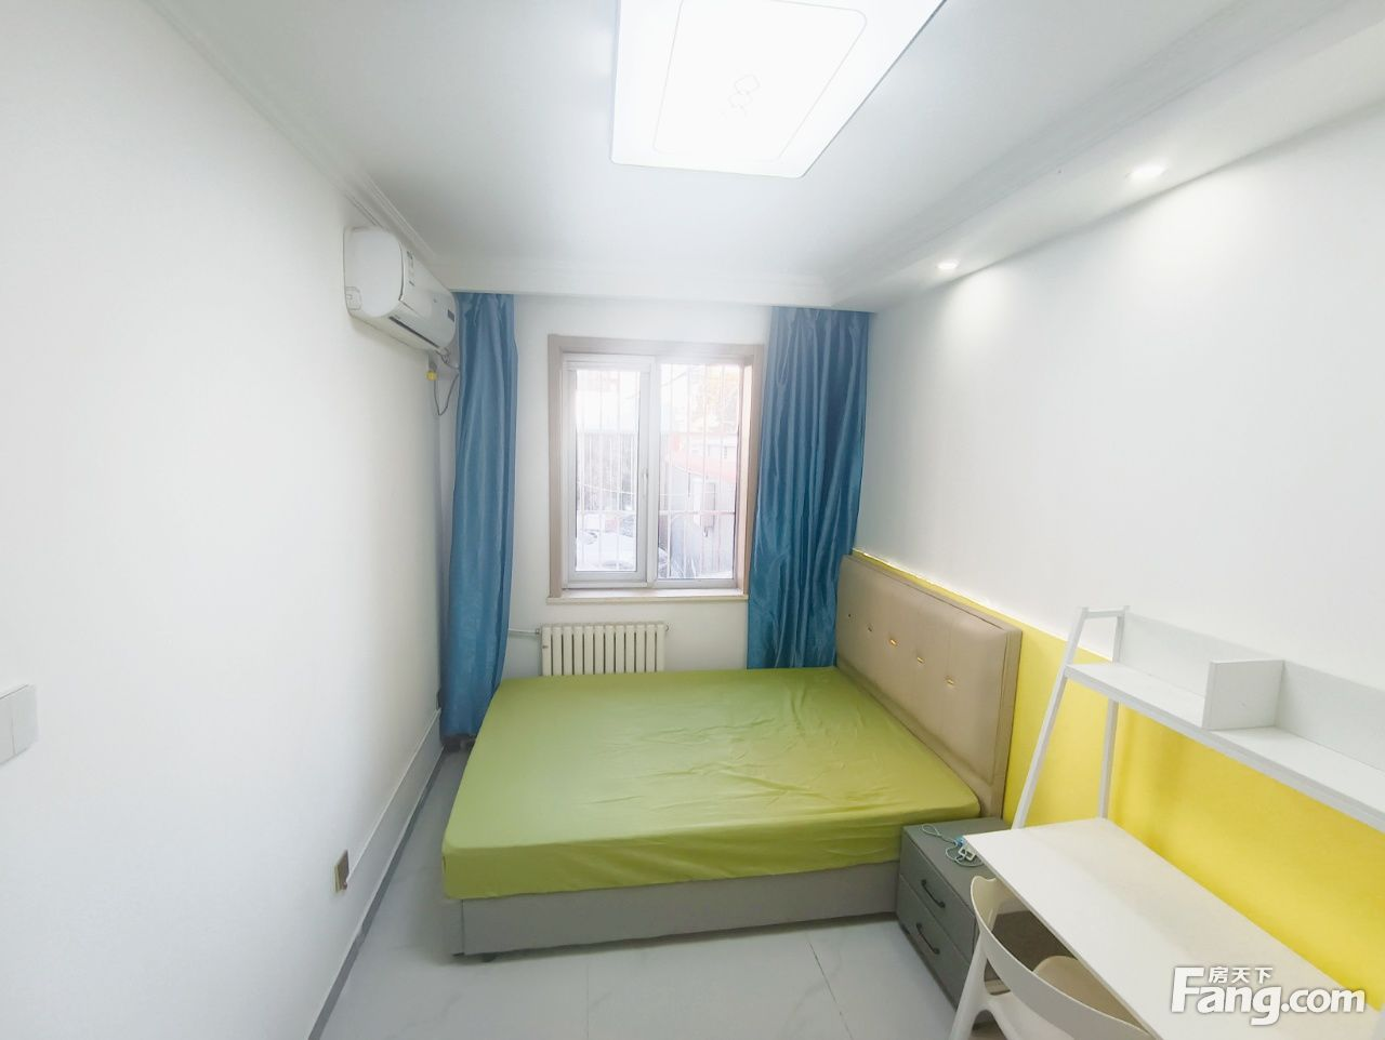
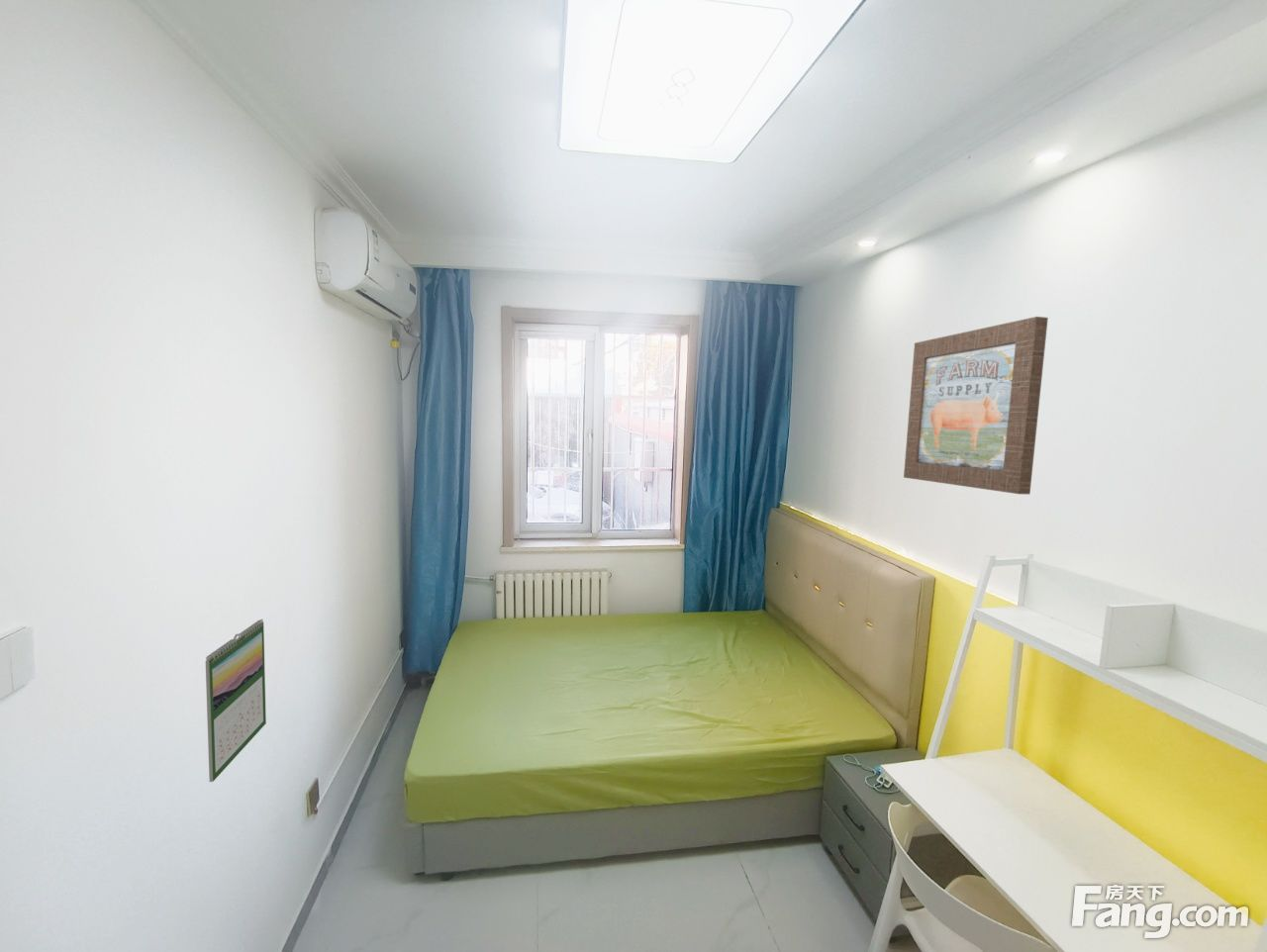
+ wall art [903,316,1049,495]
+ calendar [205,619,267,783]
